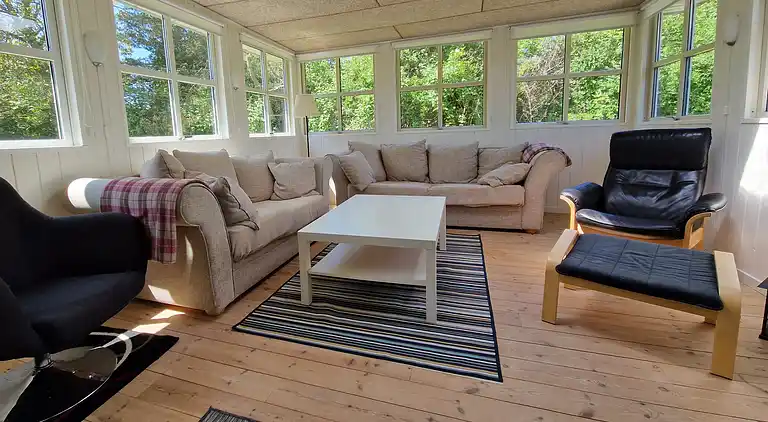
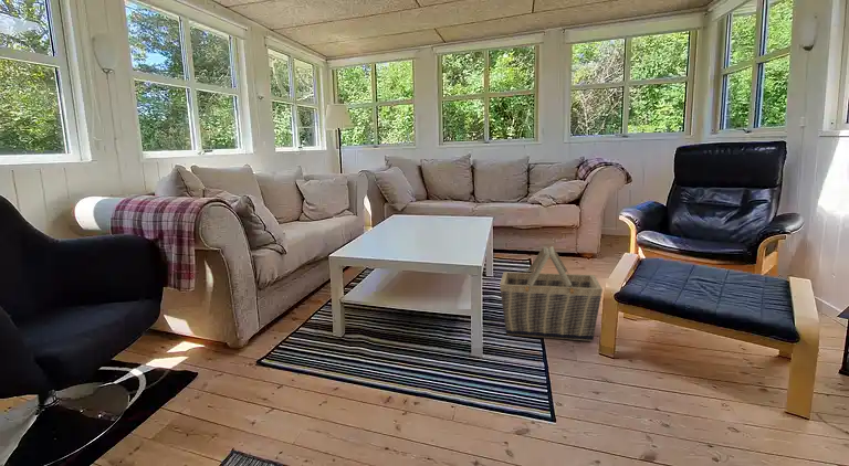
+ basket [499,245,604,342]
